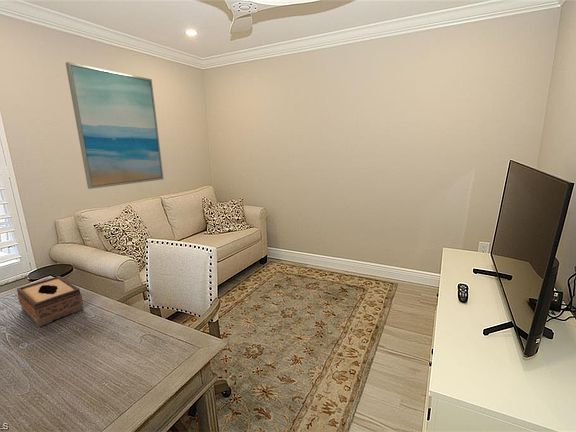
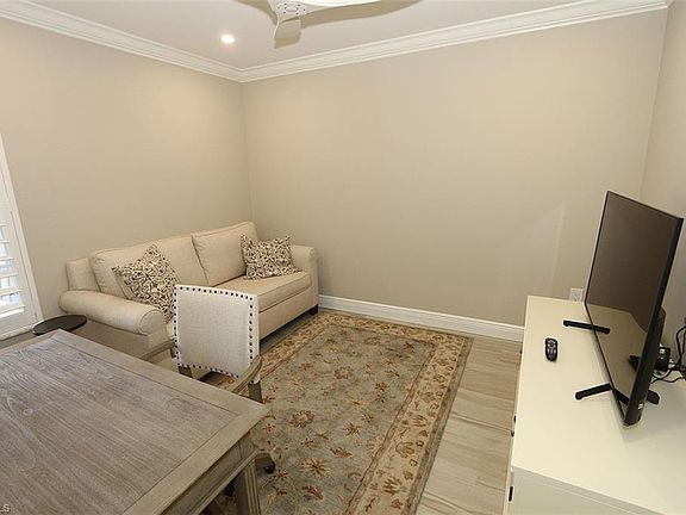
- wall art [65,61,165,190]
- tissue box [16,275,84,328]
